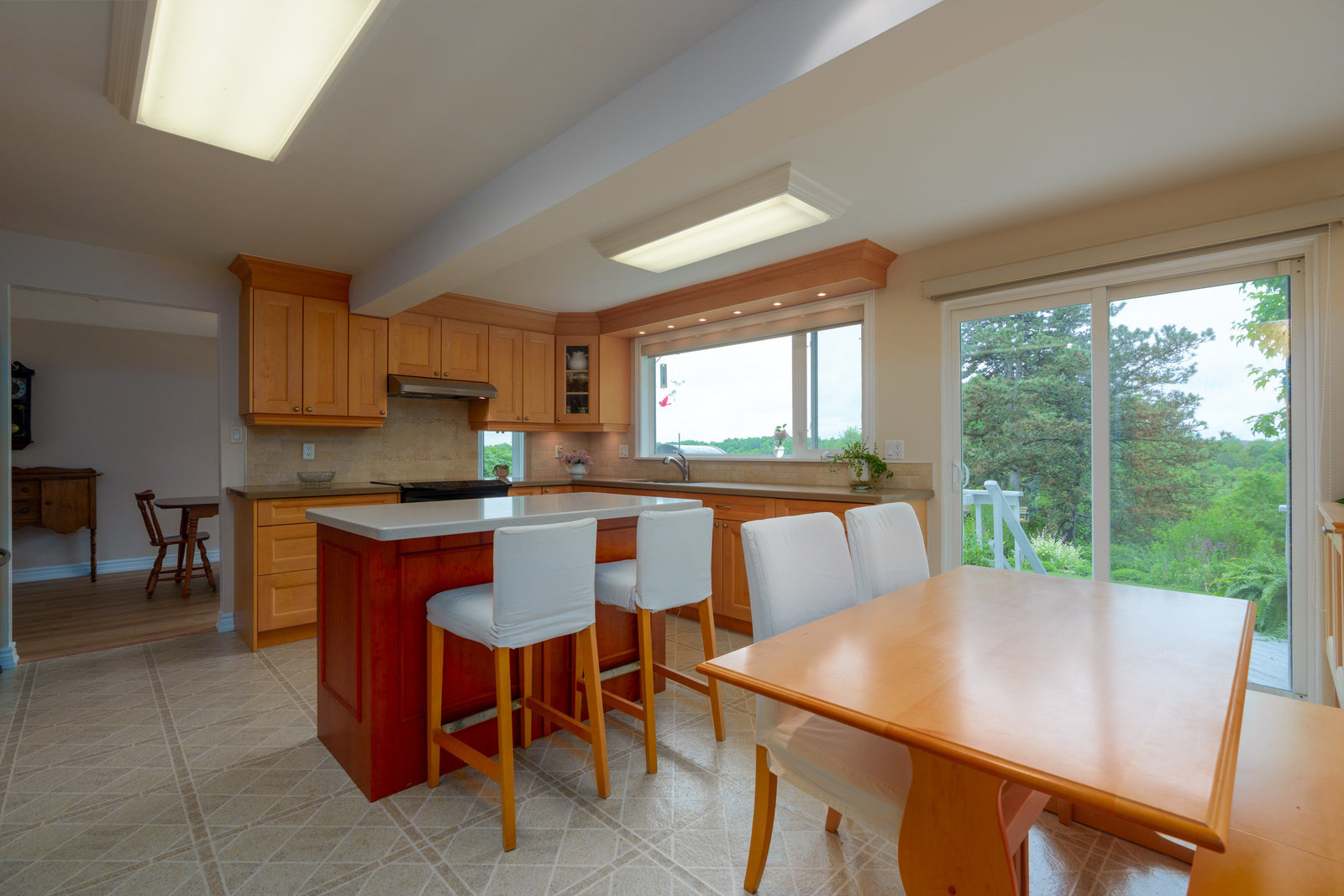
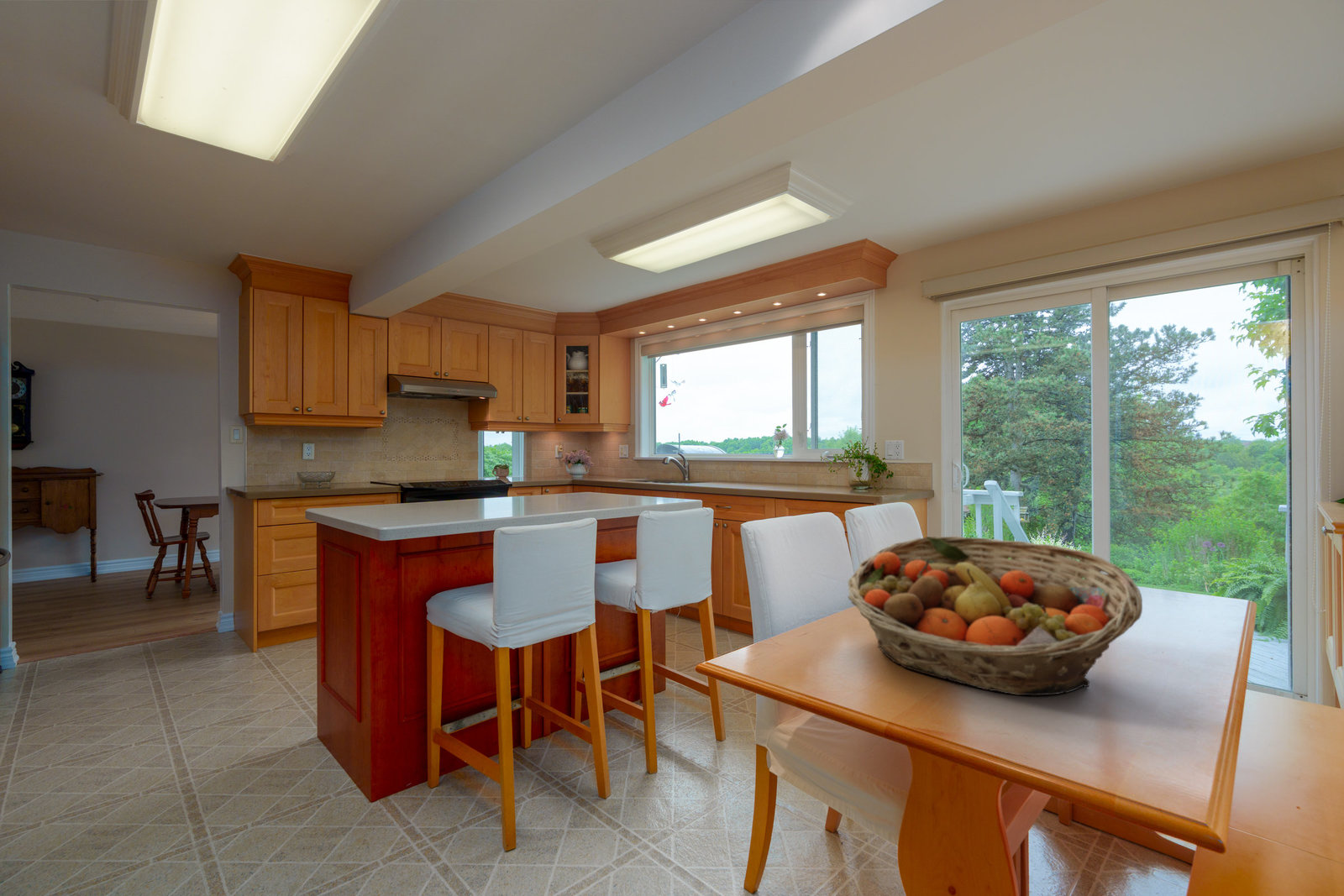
+ fruit basket [847,536,1143,697]
